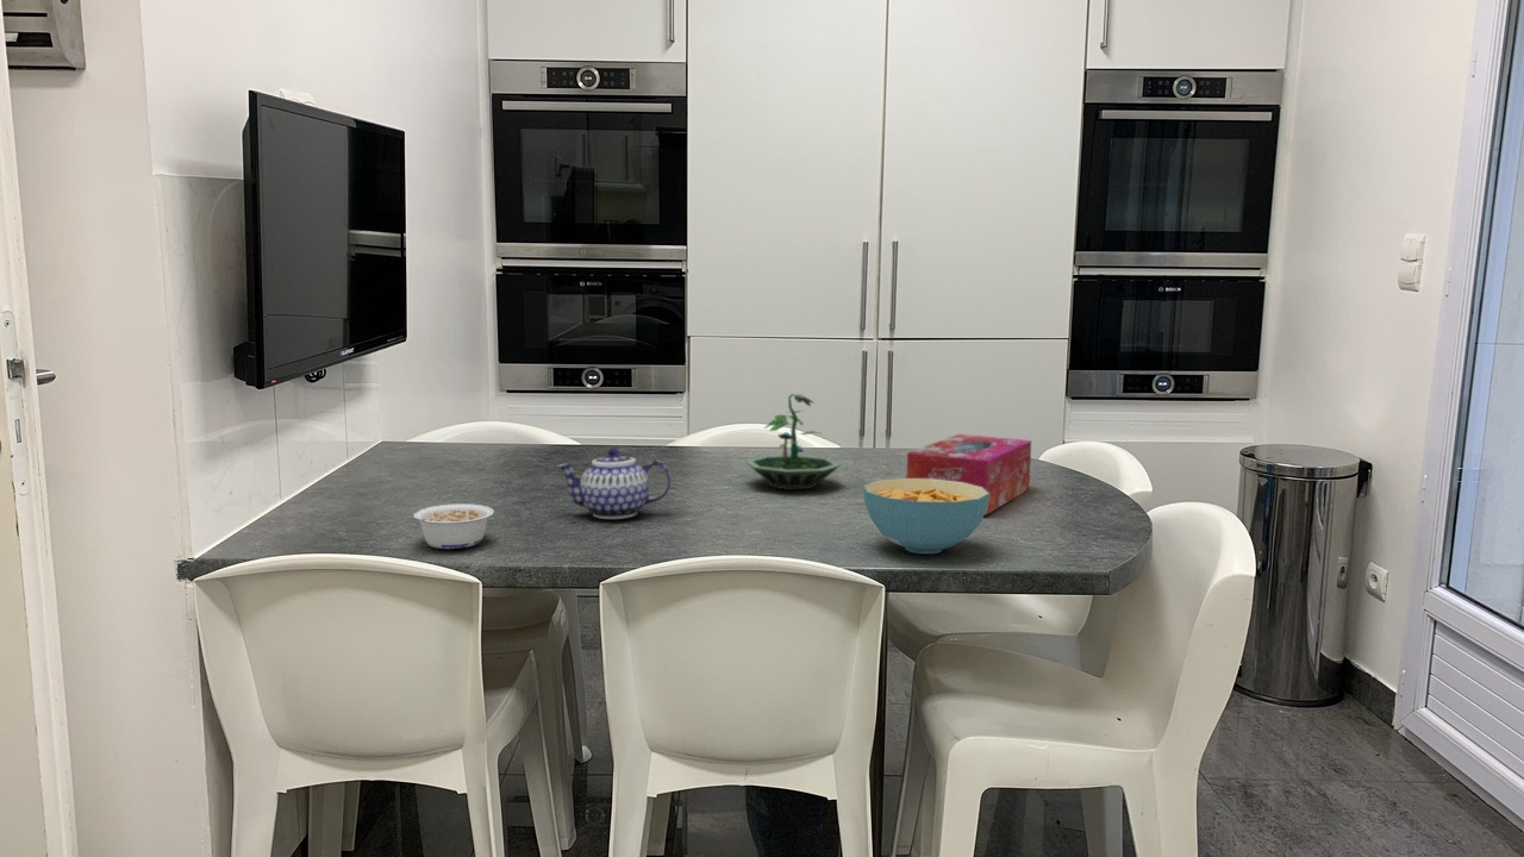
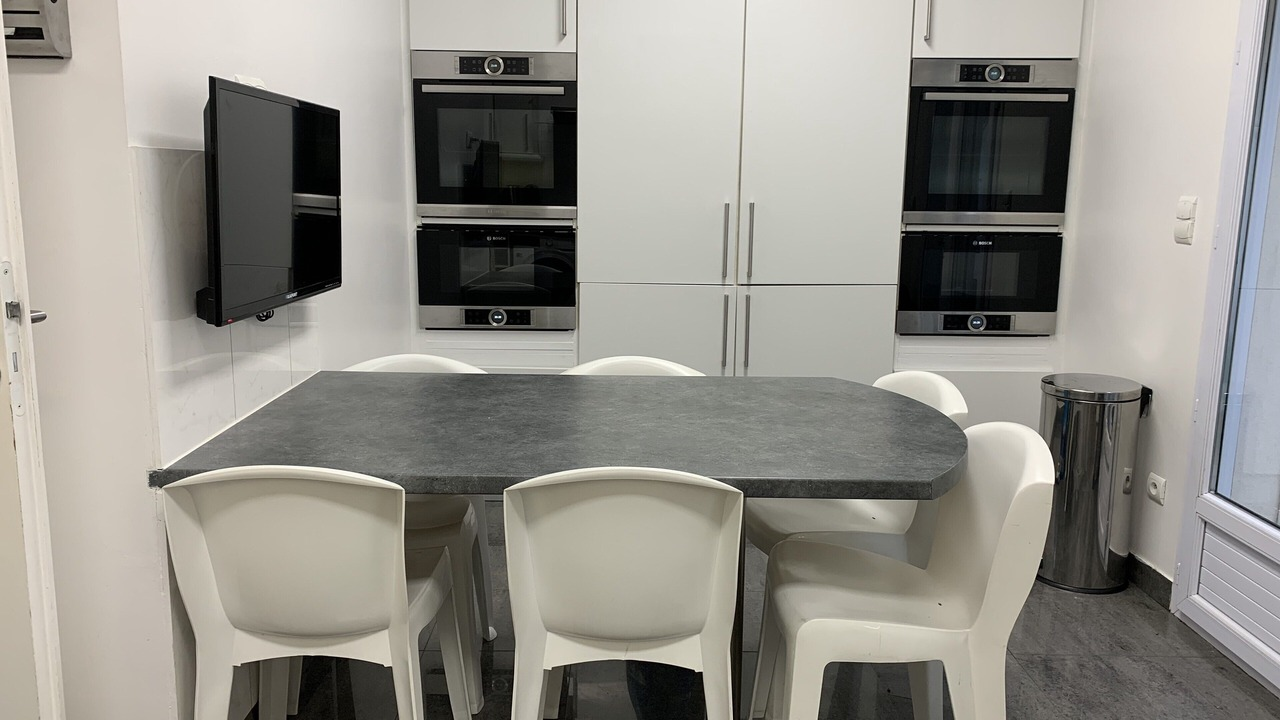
- terrarium [744,393,843,490]
- tissue box [905,433,1032,517]
- legume [408,502,495,550]
- cereal bowl [862,477,989,555]
- teapot [555,446,672,520]
